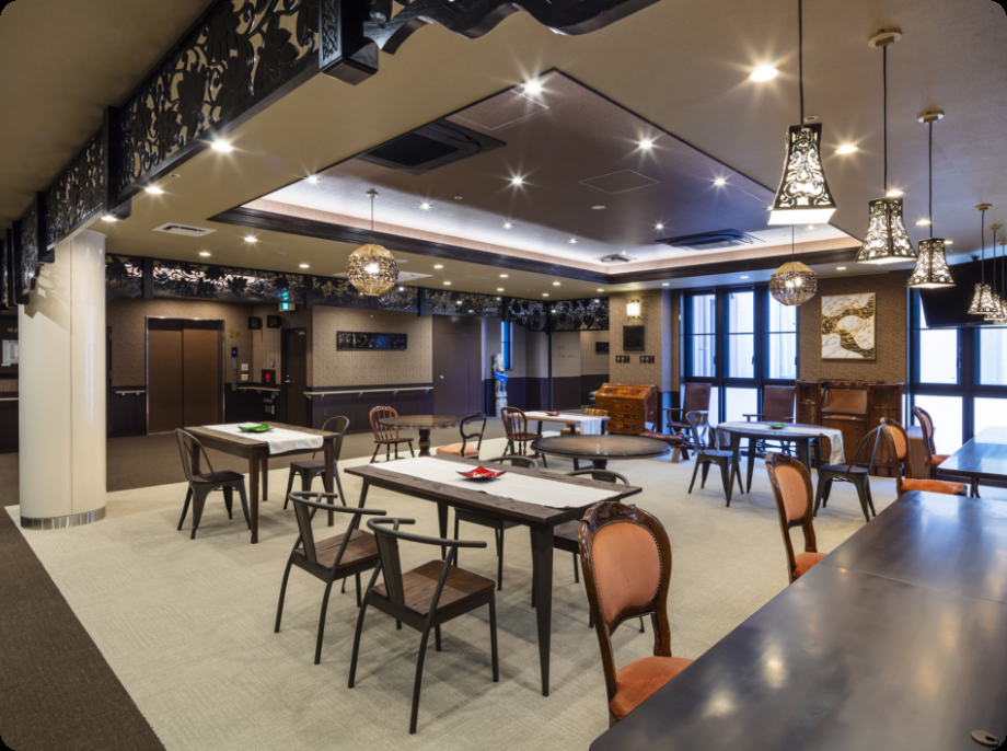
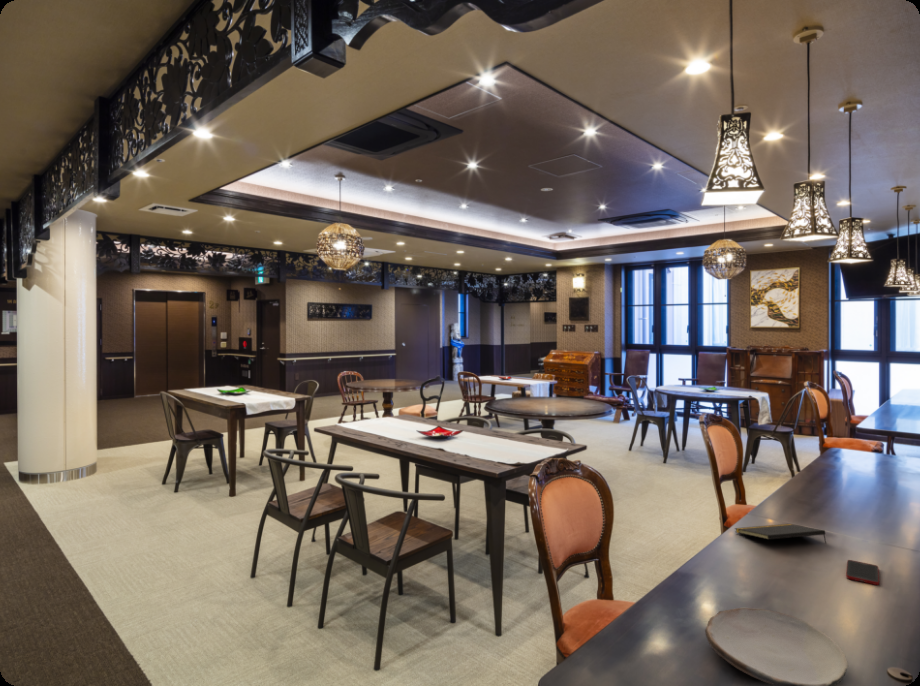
+ notepad [733,523,827,544]
+ cell phone [845,559,880,586]
+ plate [704,607,849,686]
